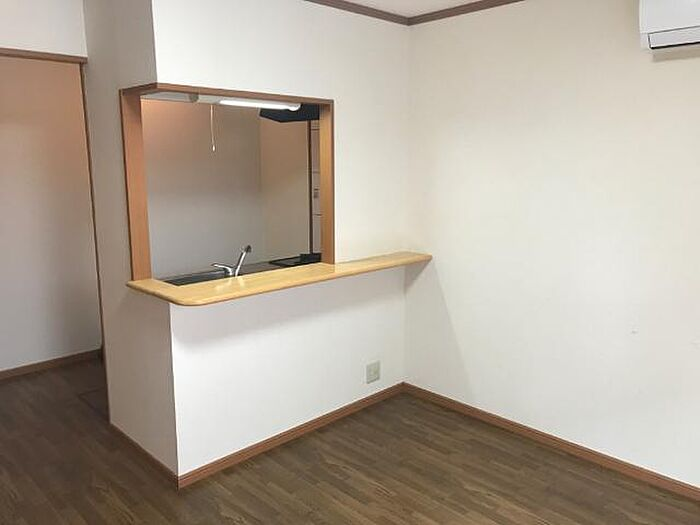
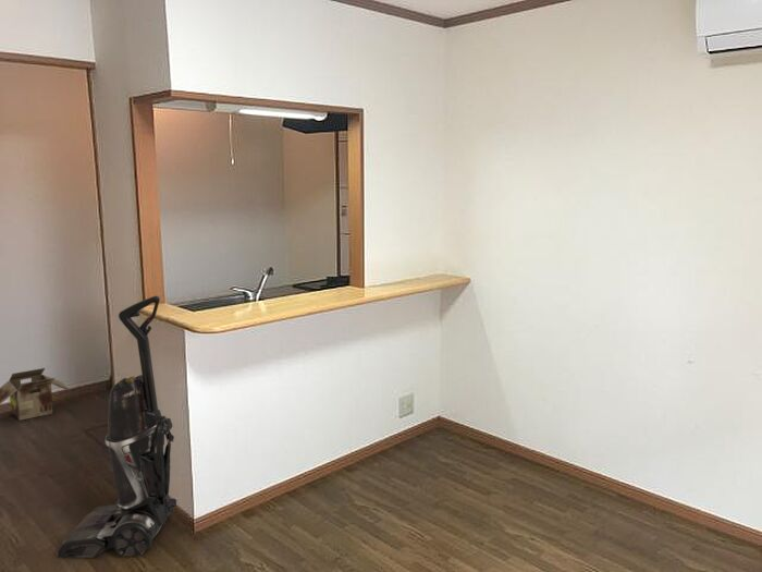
+ cardboard box [0,367,72,422]
+ vacuum cleaner [57,295,177,559]
